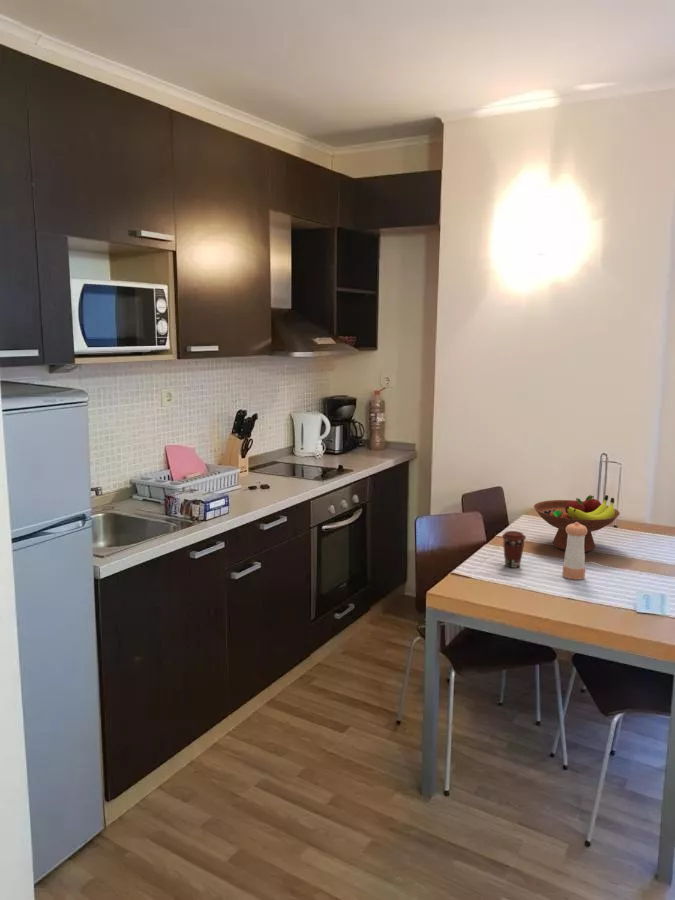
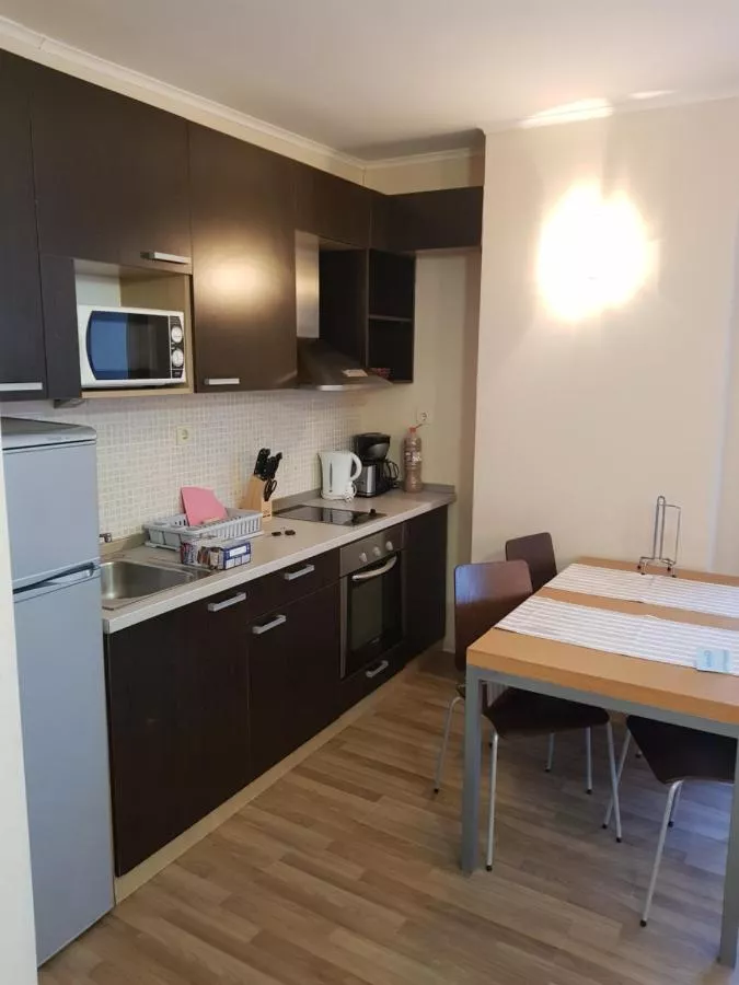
- fruit bowl [533,494,621,553]
- coffee cup [501,530,527,569]
- pepper shaker [562,522,587,581]
